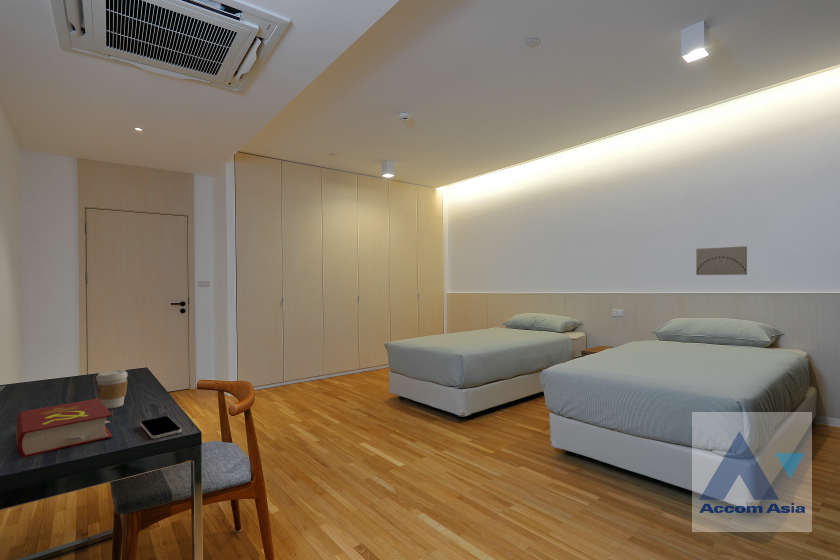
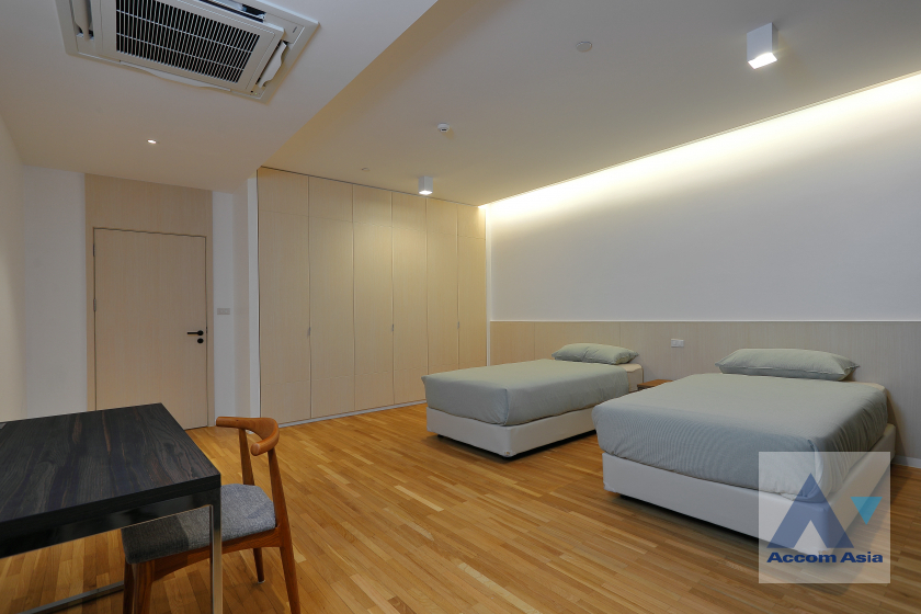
- book [15,398,113,458]
- smartphone [139,415,182,440]
- coffee cup [95,369,129,410]
- wall art [695,245,748,276]
